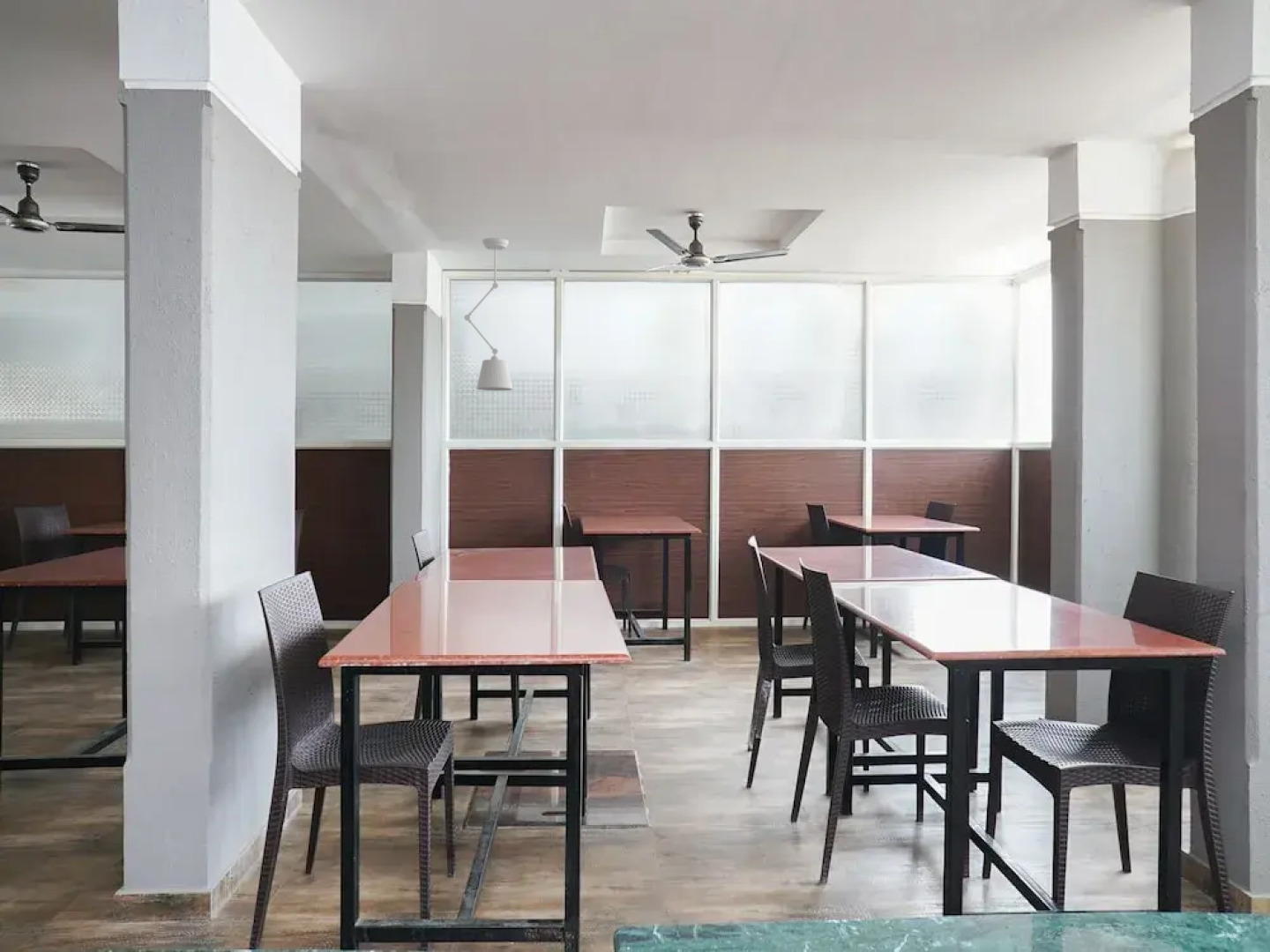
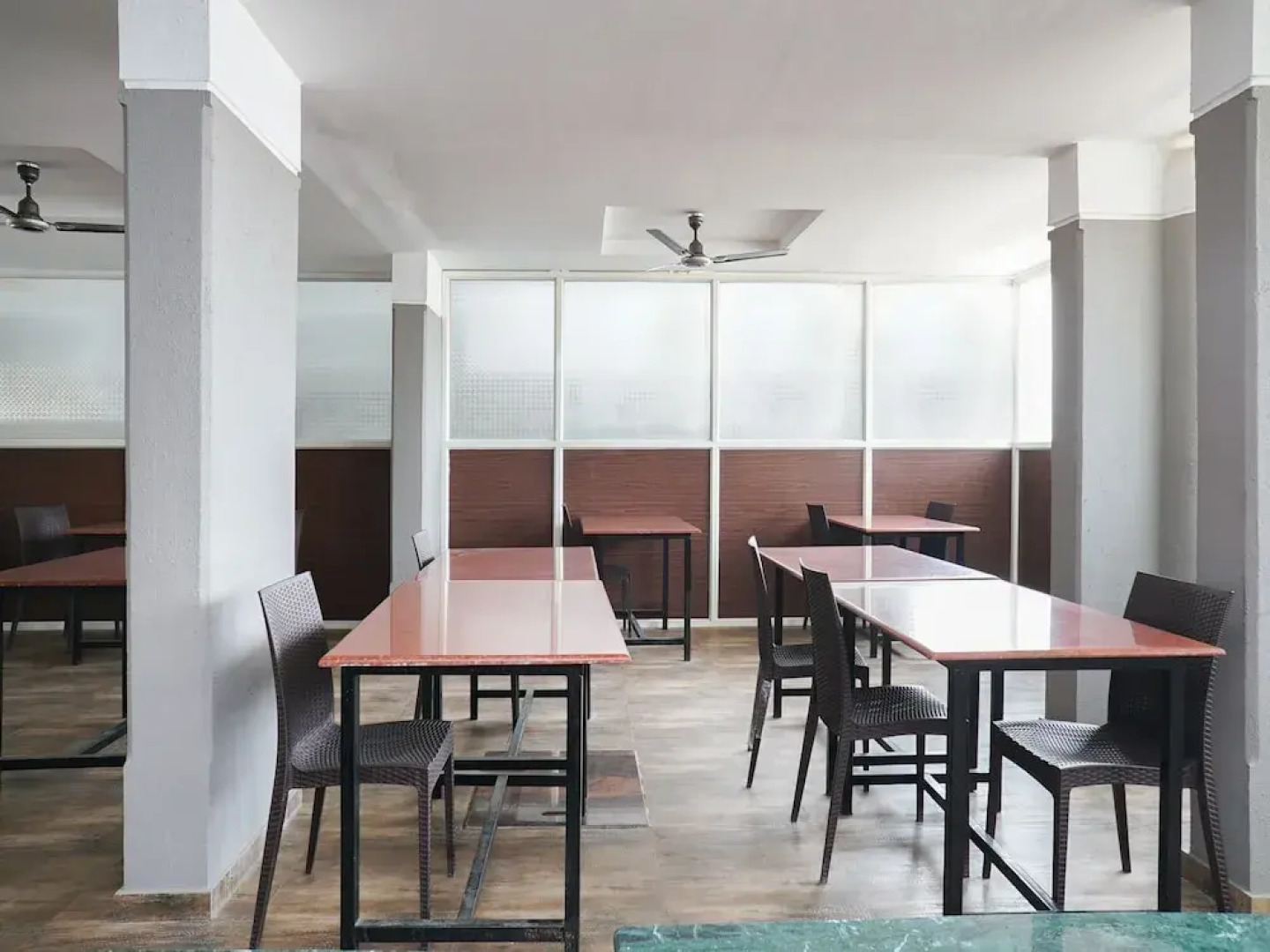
- pendant lamp [463,237,514,391]
